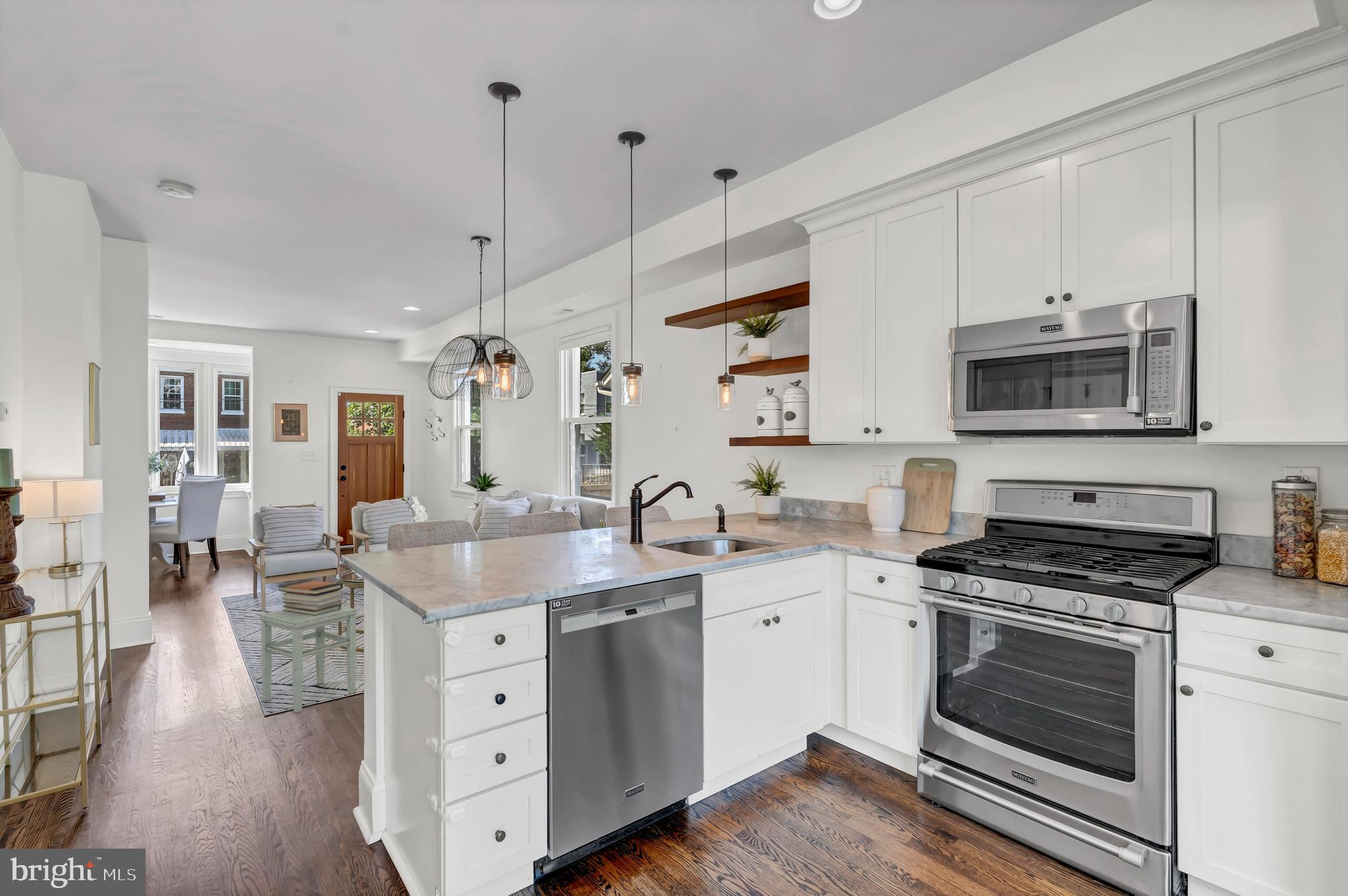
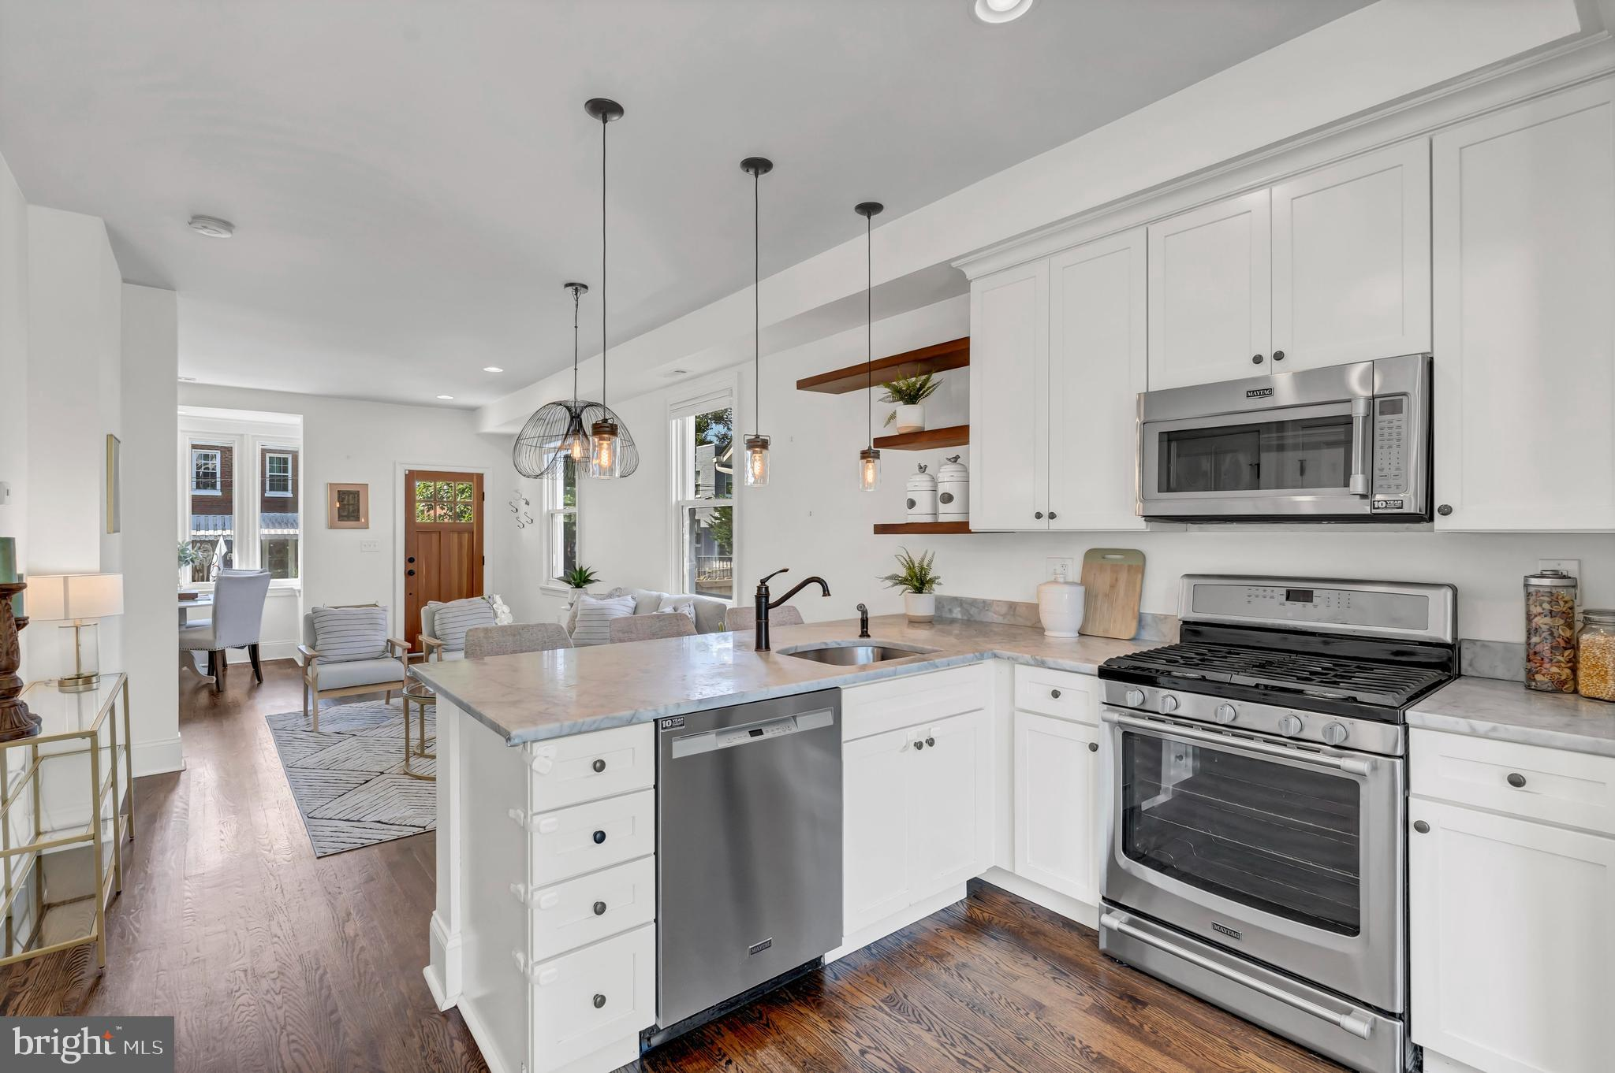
- book stack [278,580,344,616]
- stool [259,605,358,713]
